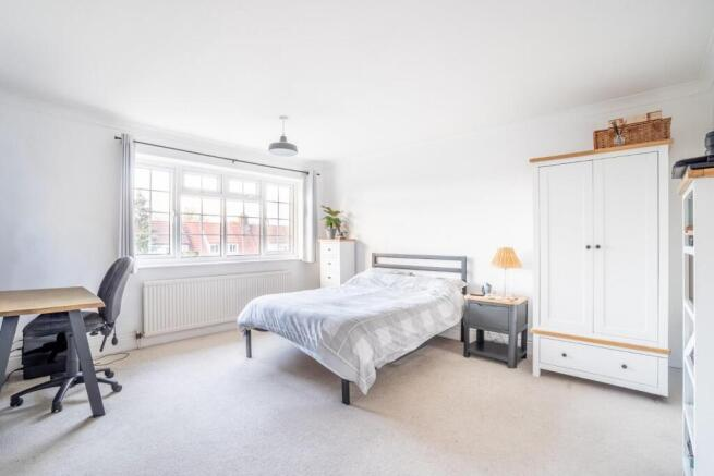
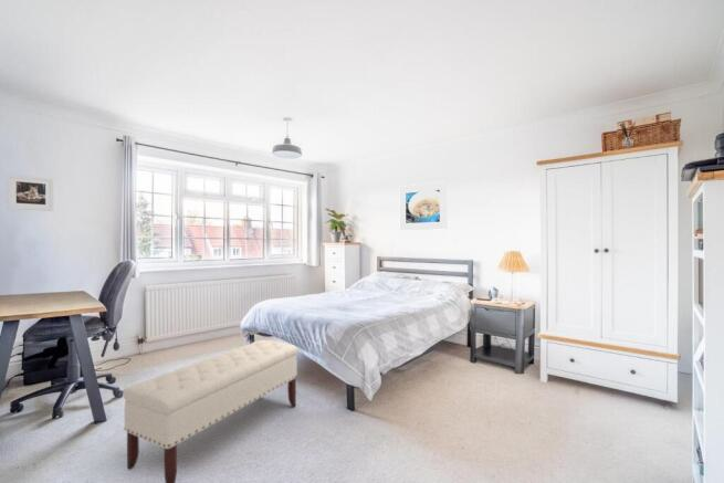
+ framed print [399,180,448,231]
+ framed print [6,174,54,212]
+ bench [122,339,298,483]
